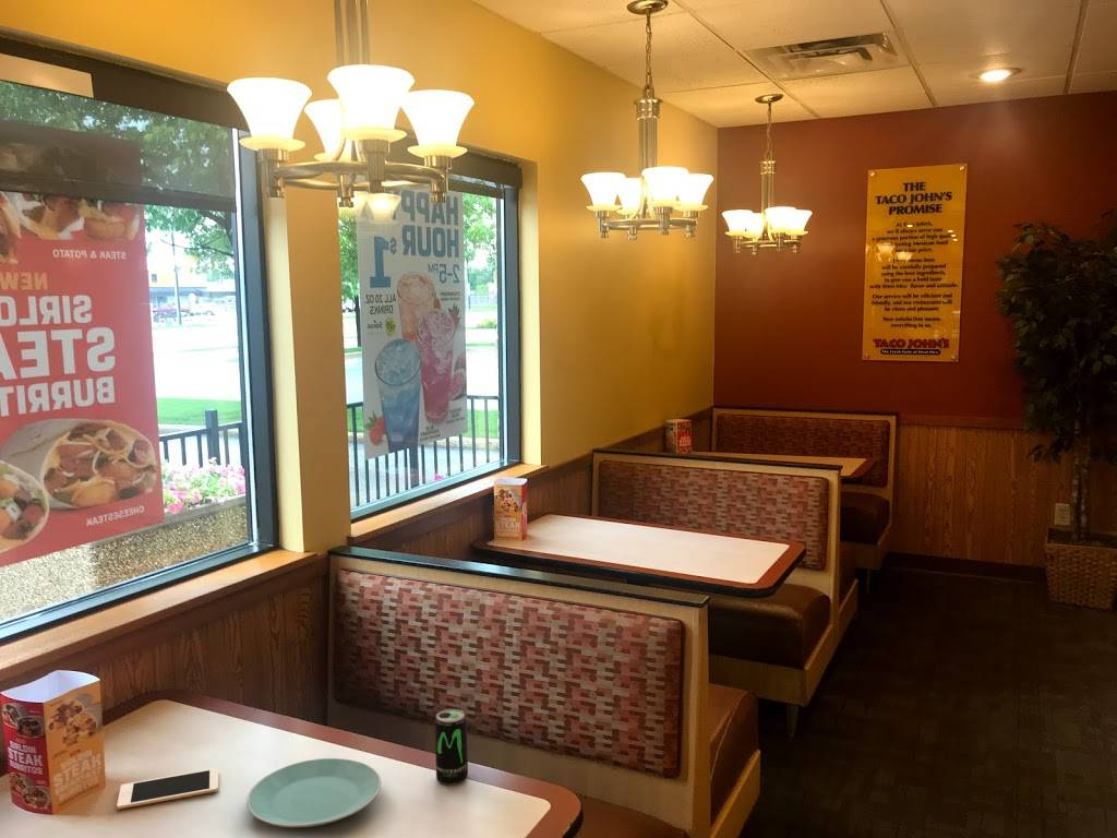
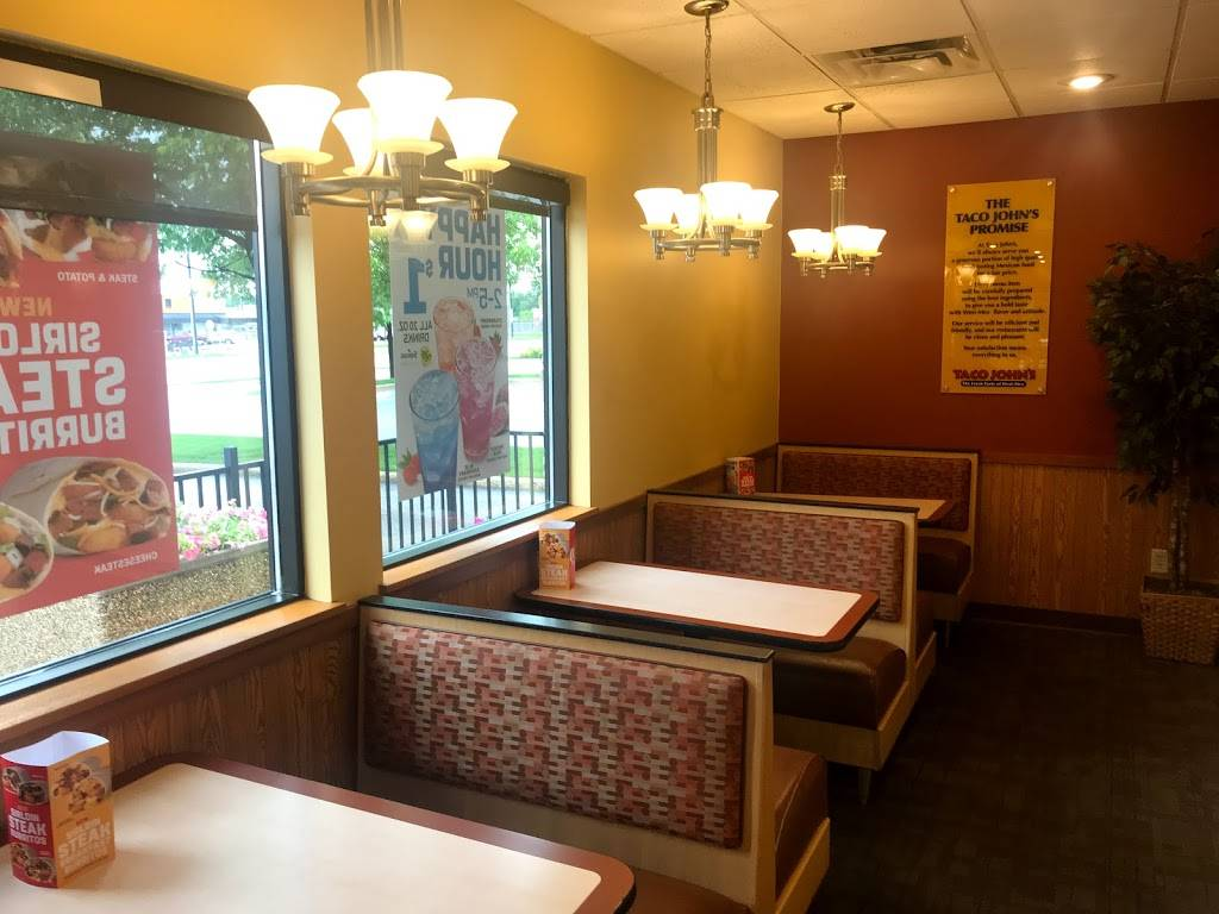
- cell phone [116,767,219,811]
- plate [245,757,382,828]
- beverage can [434,708,469,786]
